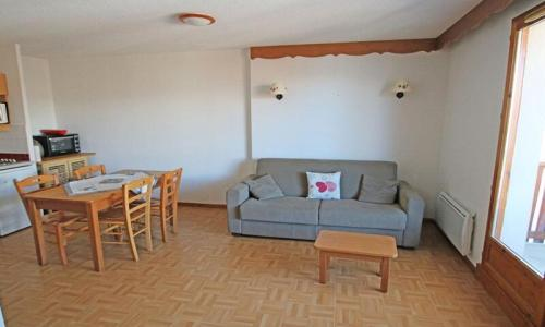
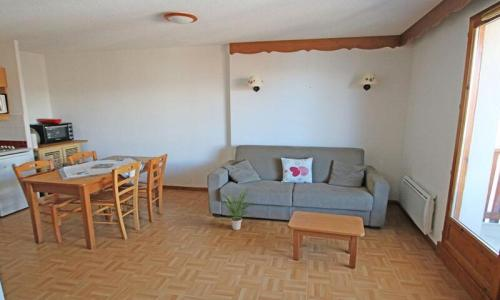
+ potted plant [219,187,255,231]
